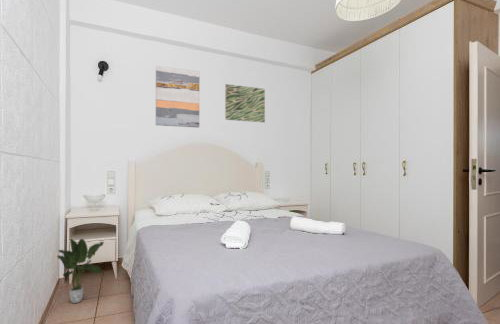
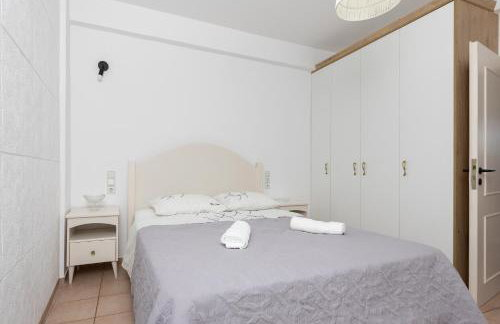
- wall art [224,83,266,123]
- potted plant [56,238,105,304]
- wall art [155,65,200,128]
